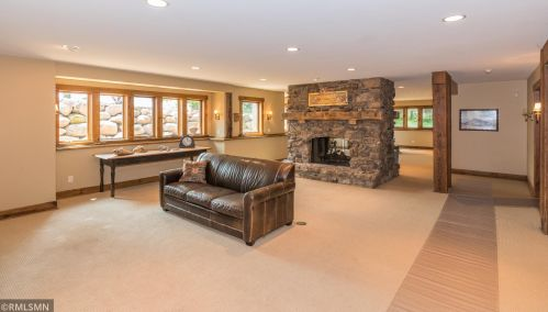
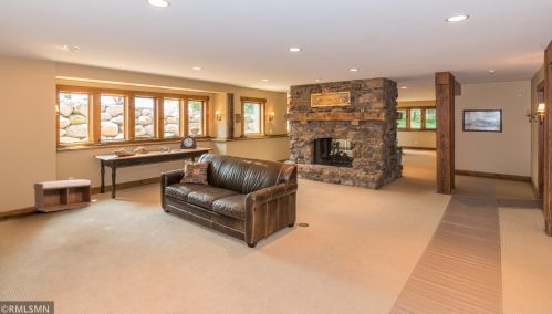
+ bench [32,178,93,213]
